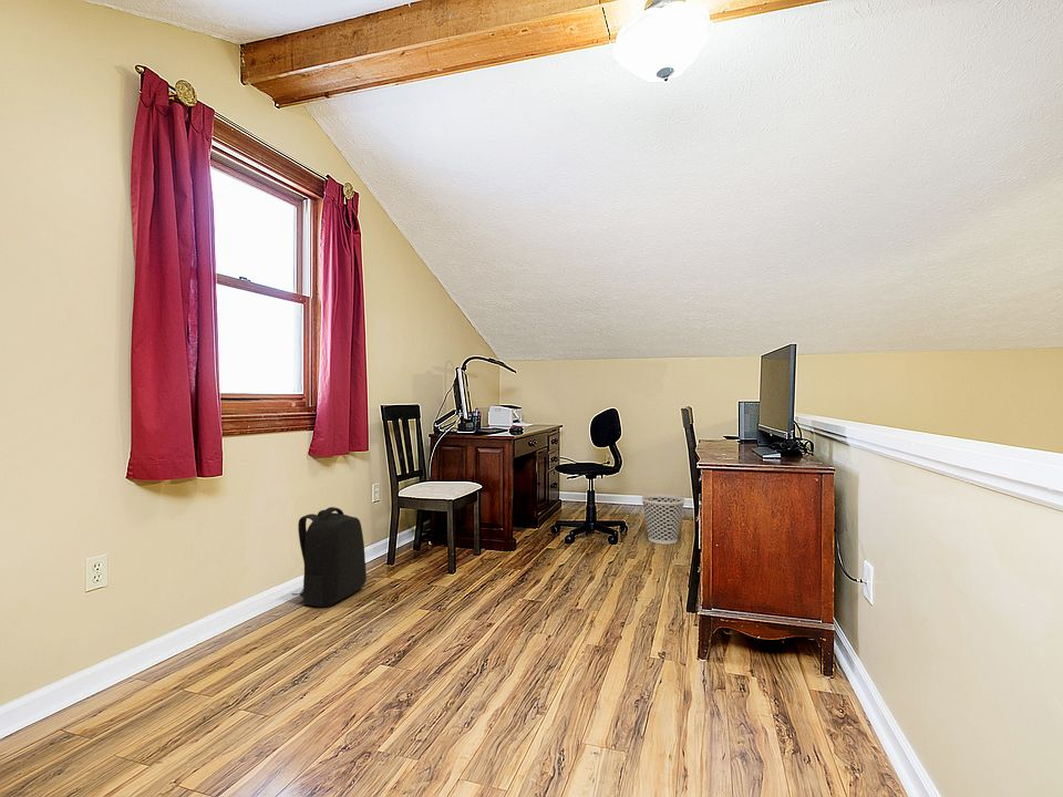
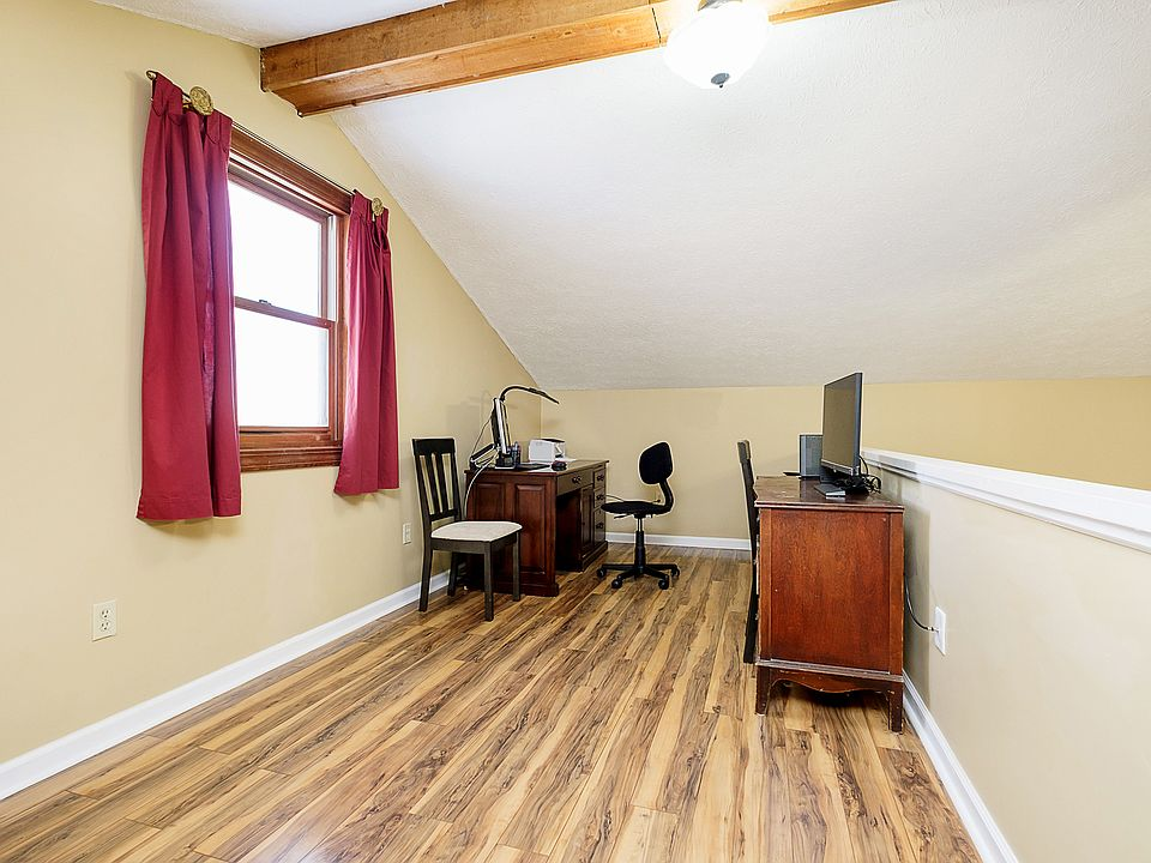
- wastebasket [640,494,687,545]
- backpack [290,506,368,609]
